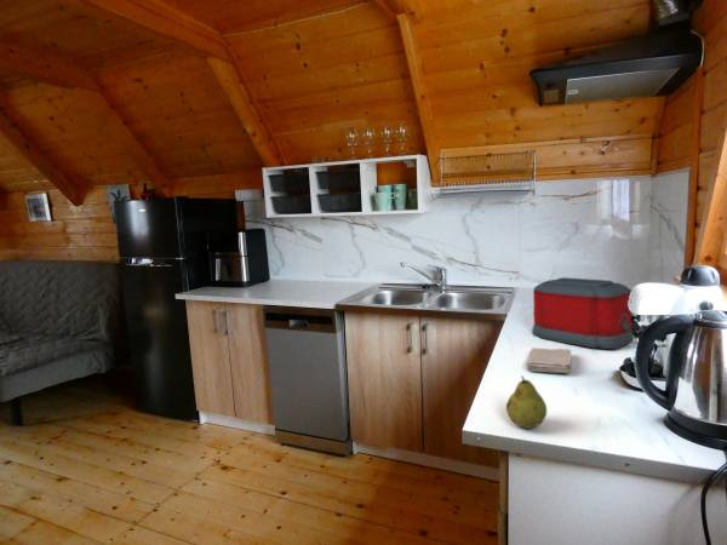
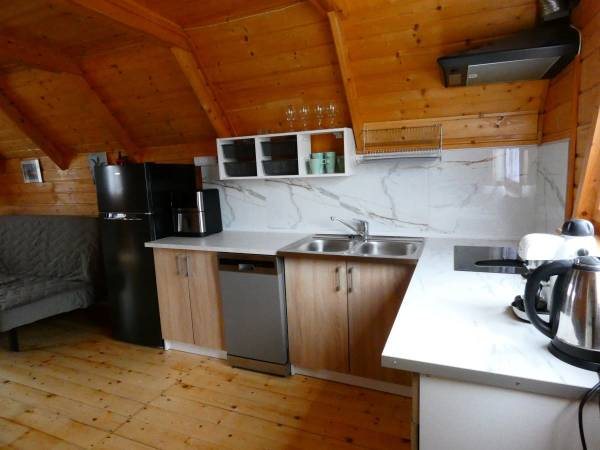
- toaster [531,276,634,350]
- washcloth [526,346,573,374]
- fruit [505,374,548,430]
